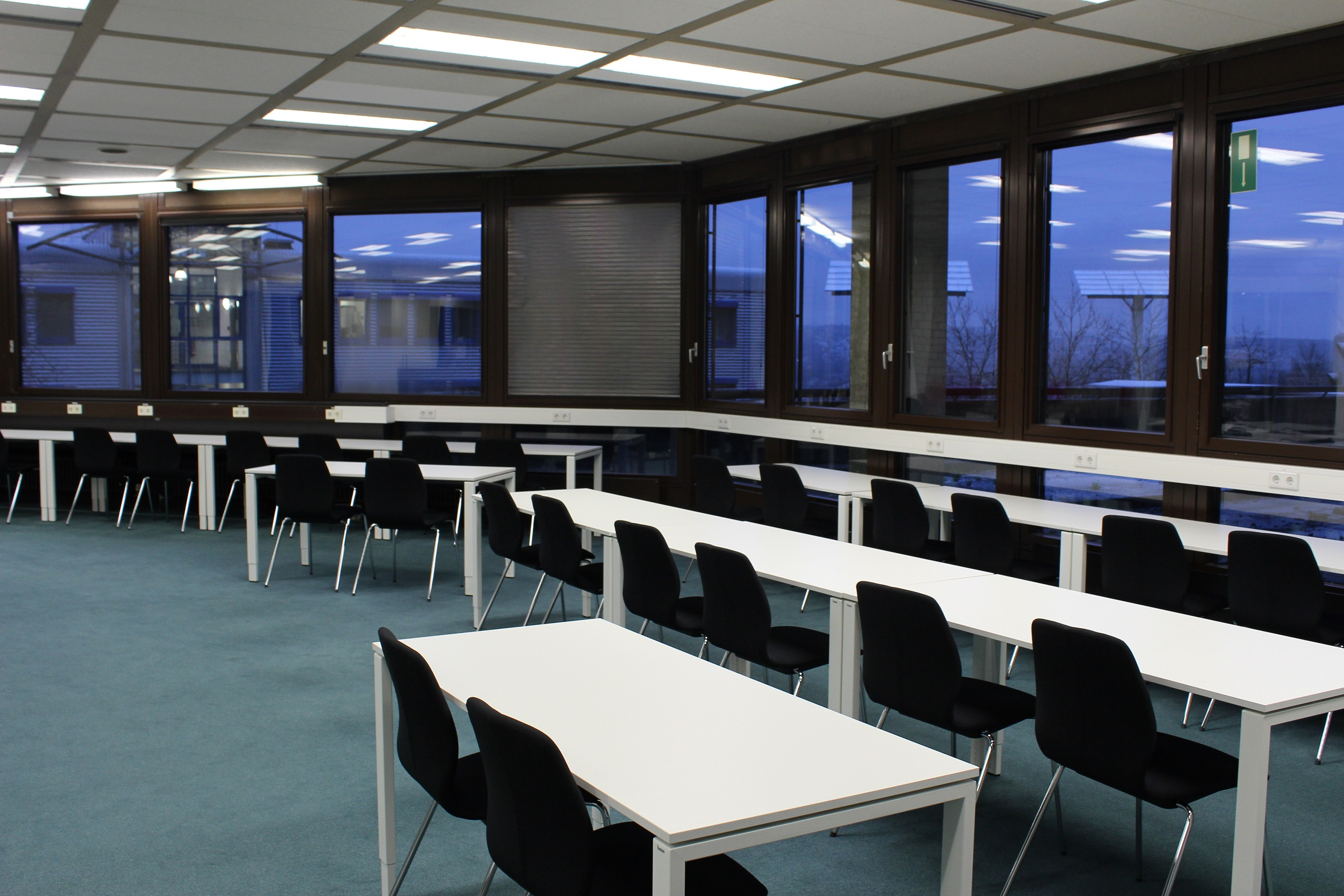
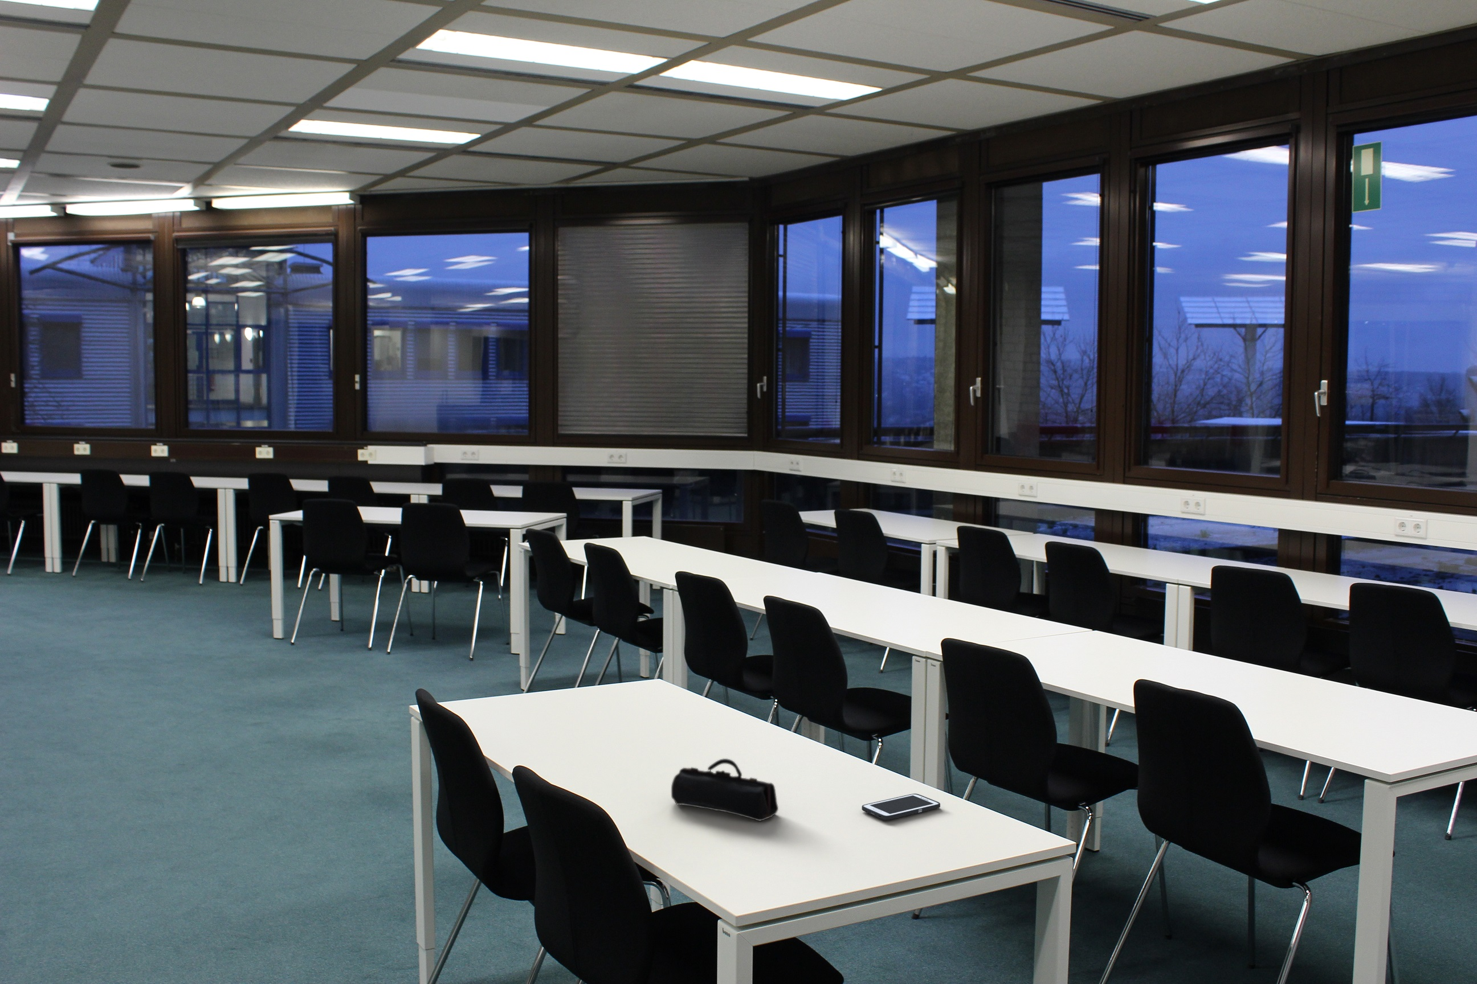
+ cell phone [860,793,941,820]
+ pencil case [670,758,779,821]
